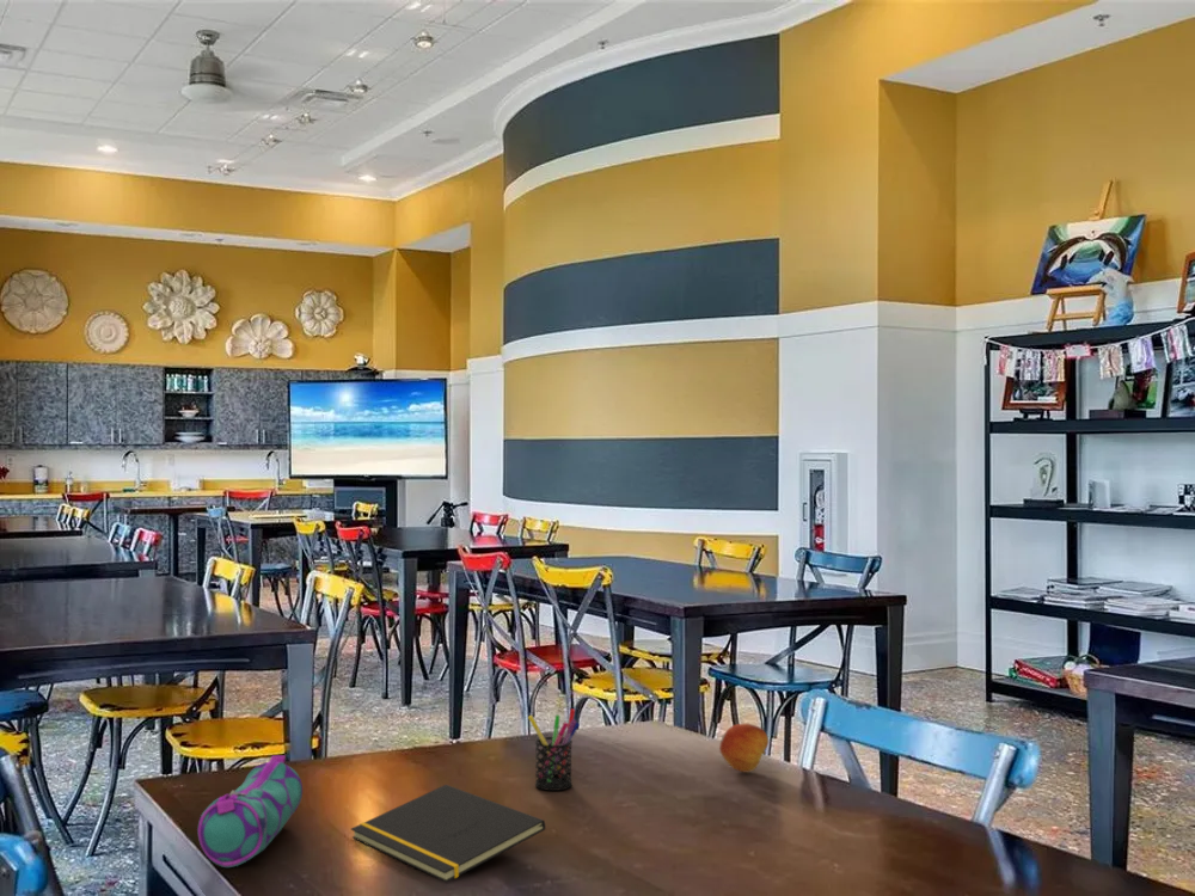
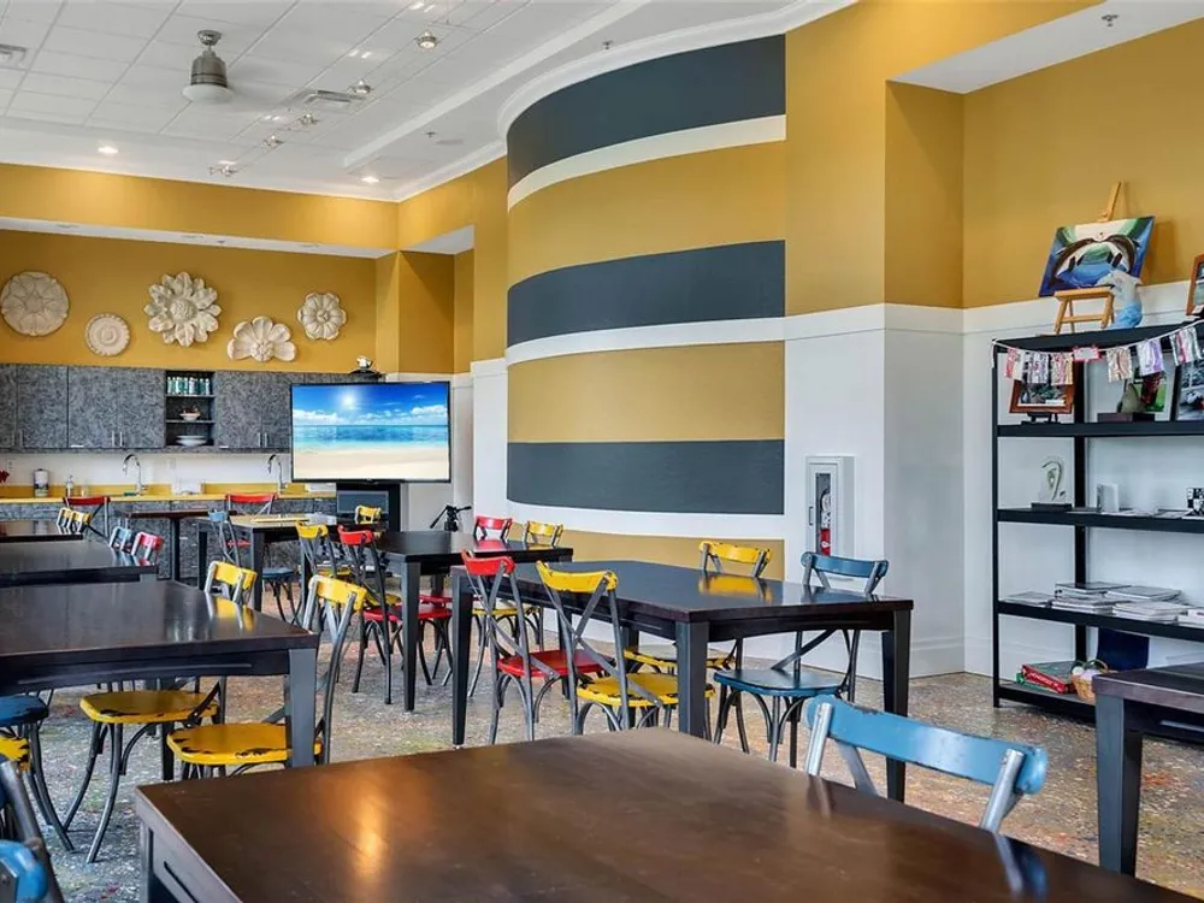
- pencil case [196,754,304,869]
- fruit [718,723,770,773]
- notepad [350,784,546,884]
- pen holder [527,707,581,792]
